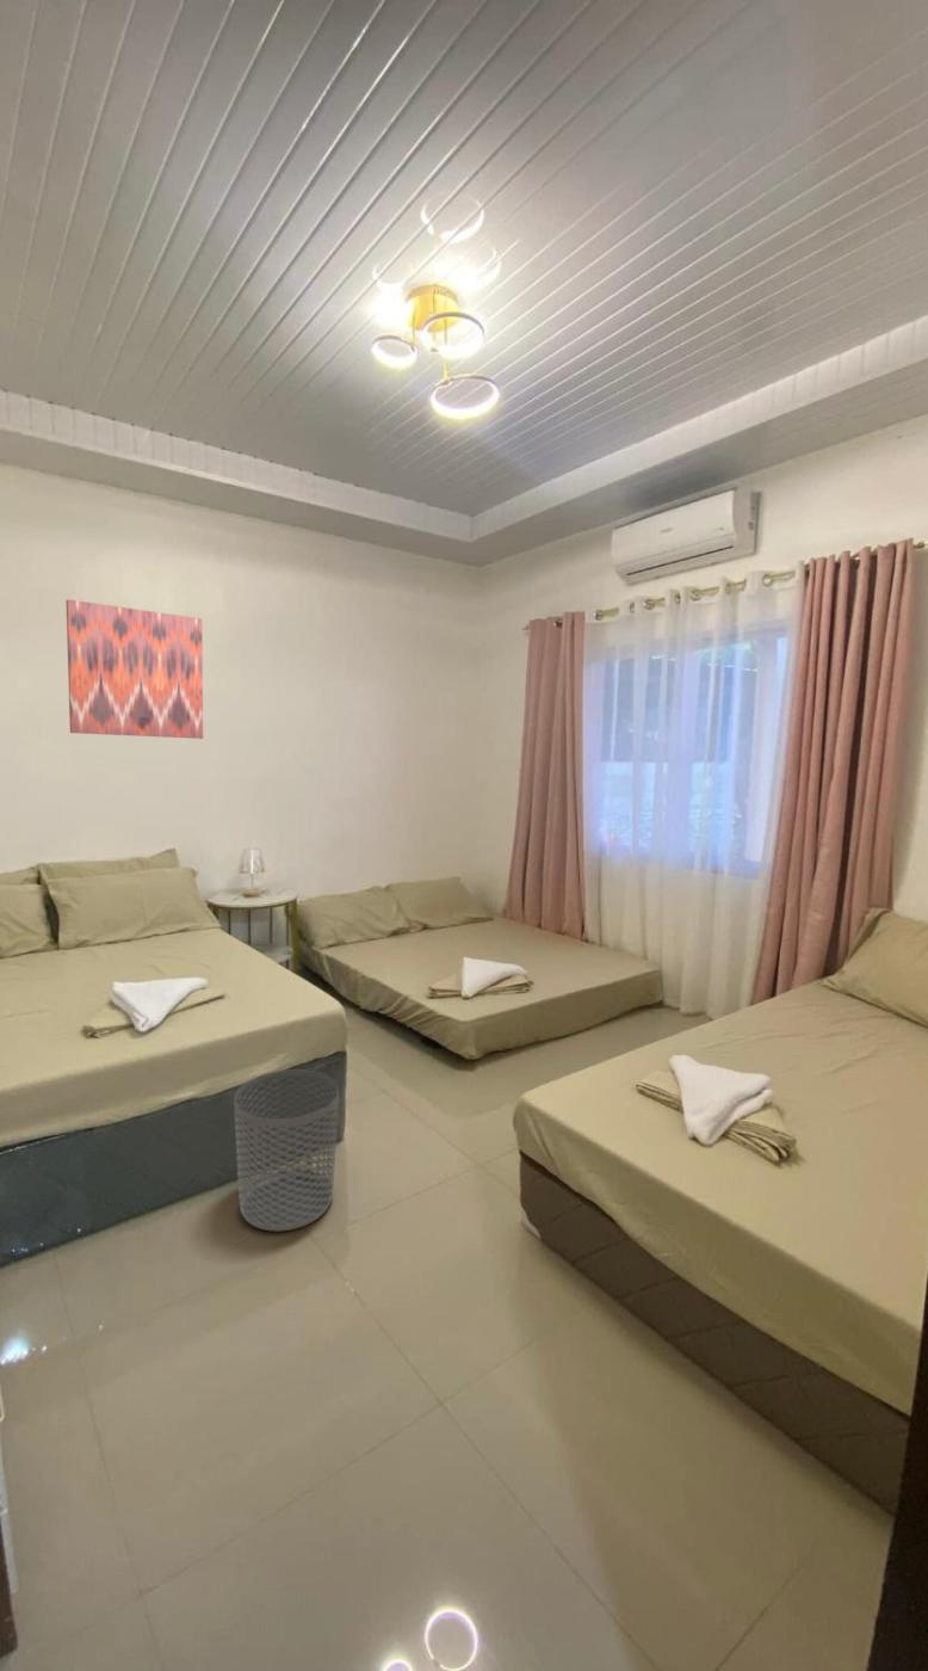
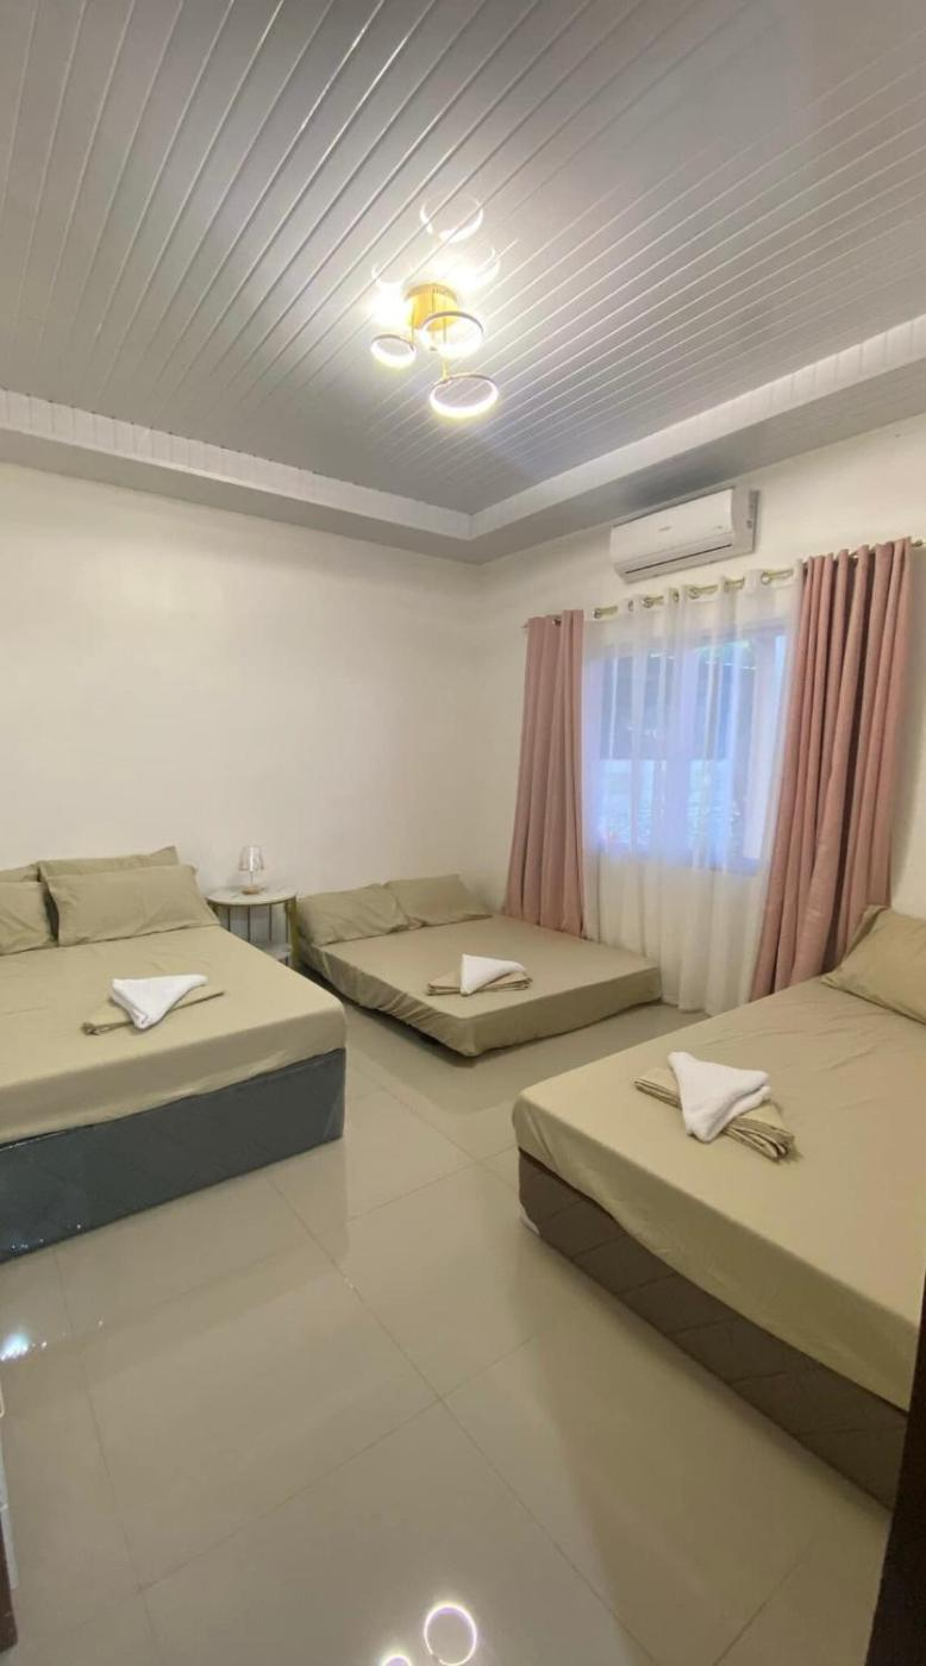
- waste bin [233,1068,340,1233]
- wall art [66,598,204,740]
